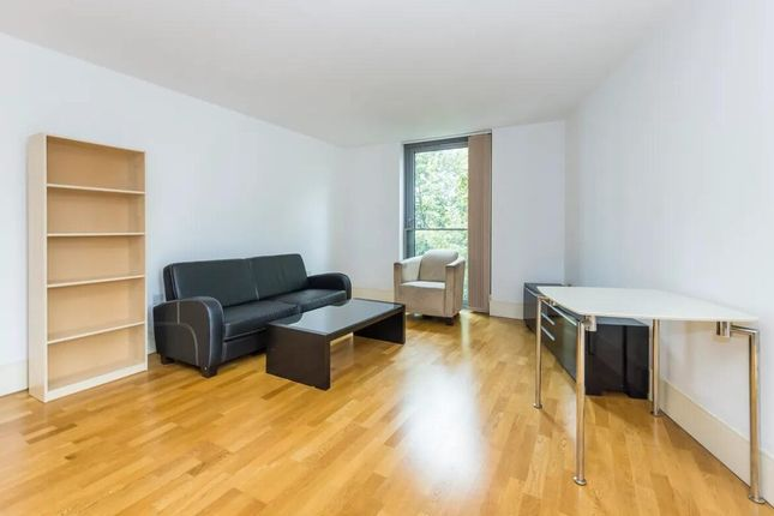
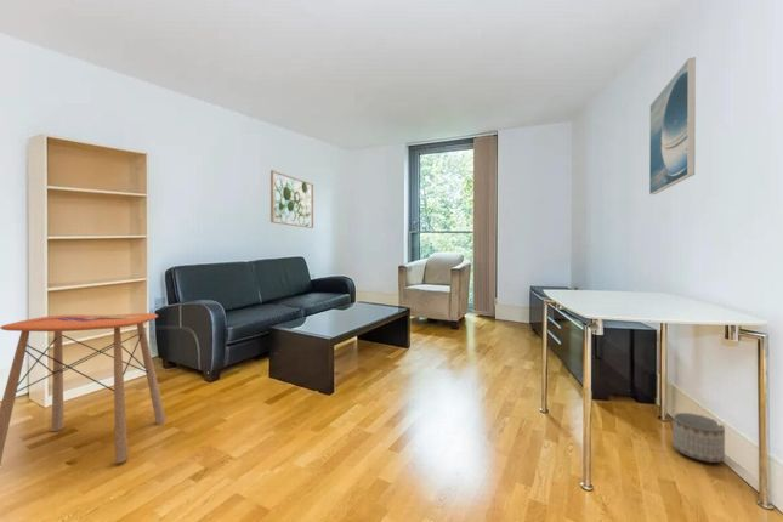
+ side table [0,312,168,465]
+ wall art [269,169,314,229]
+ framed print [648,56,697,195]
+ planter [671,412,726,464]
